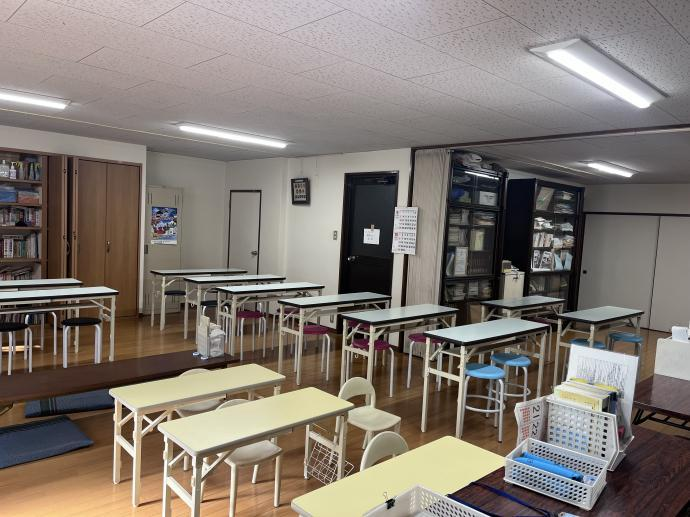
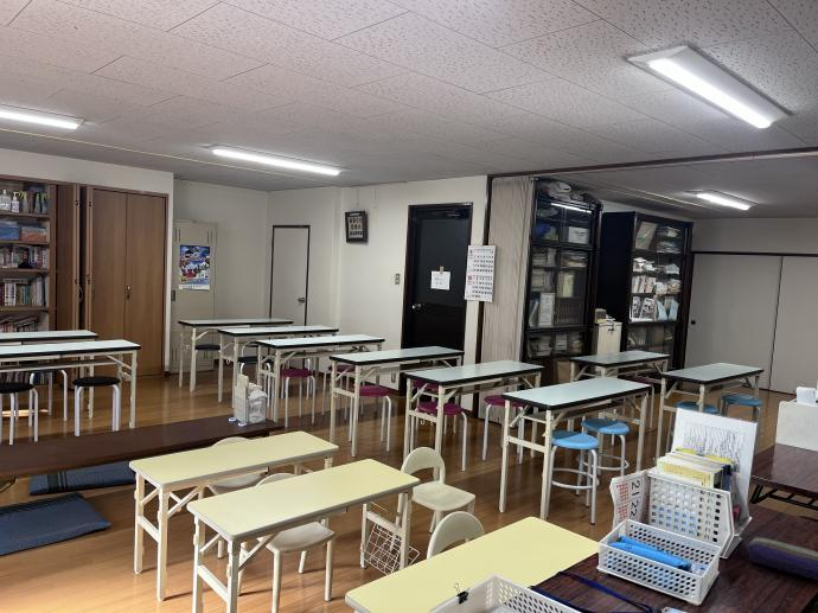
+ pencil case [747,536,818,581]
